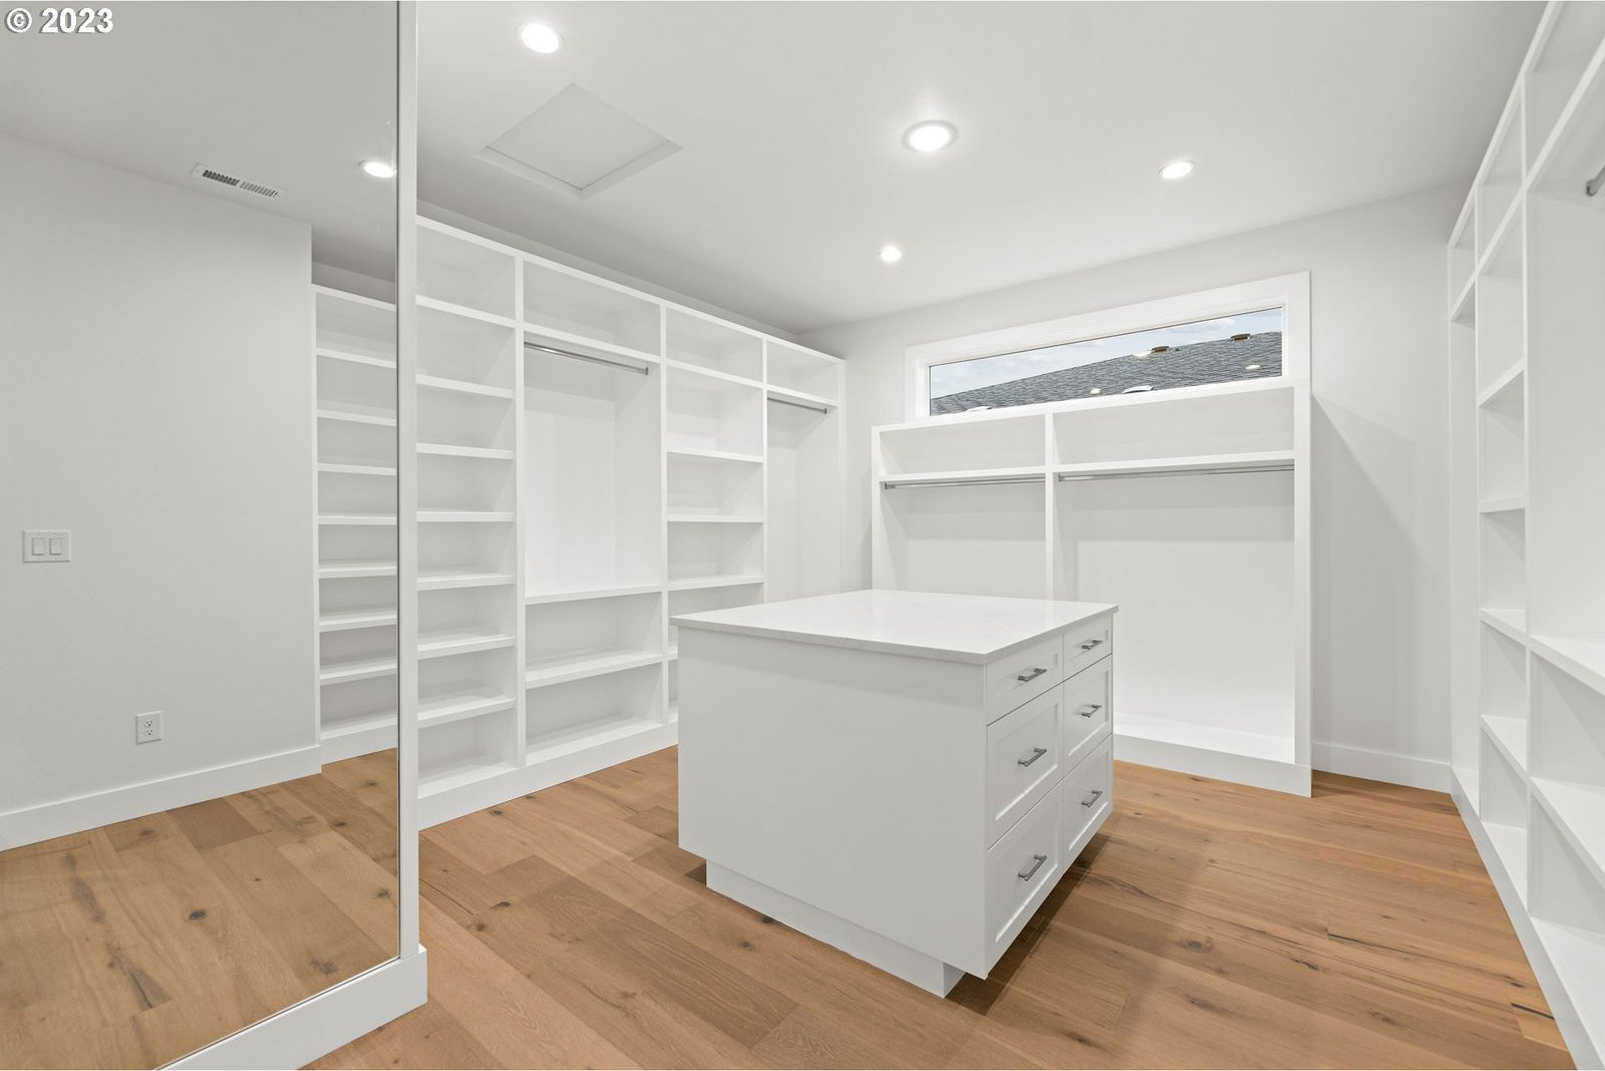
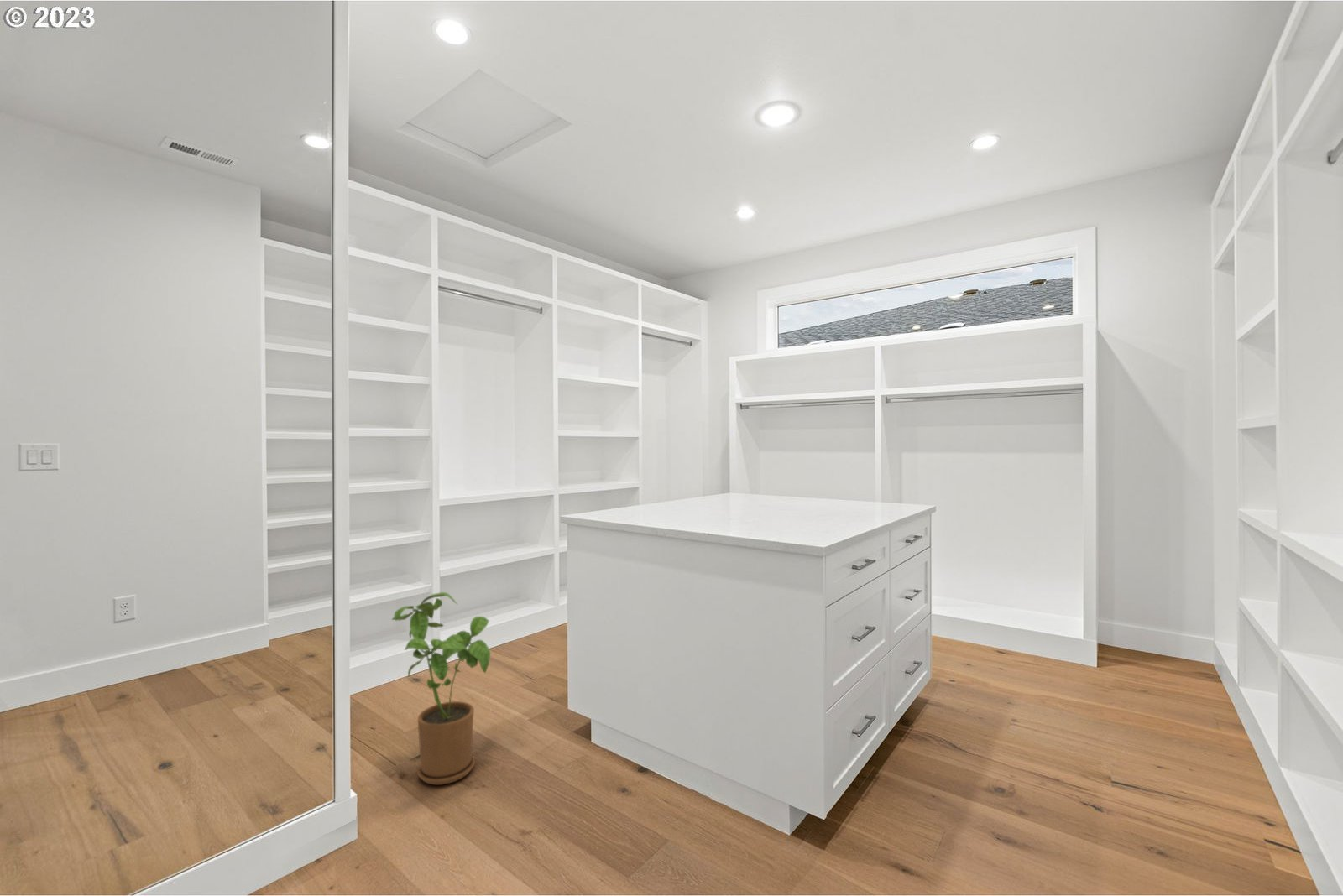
+ house plant [390,591,491,786]
